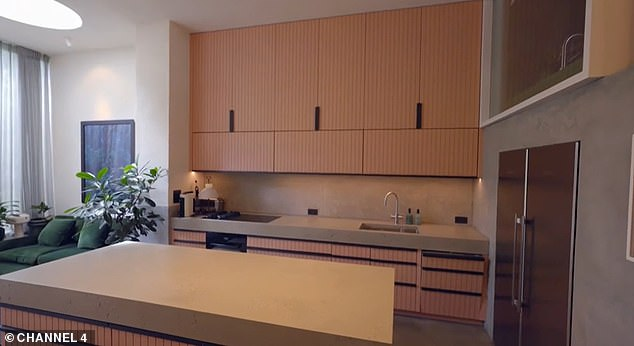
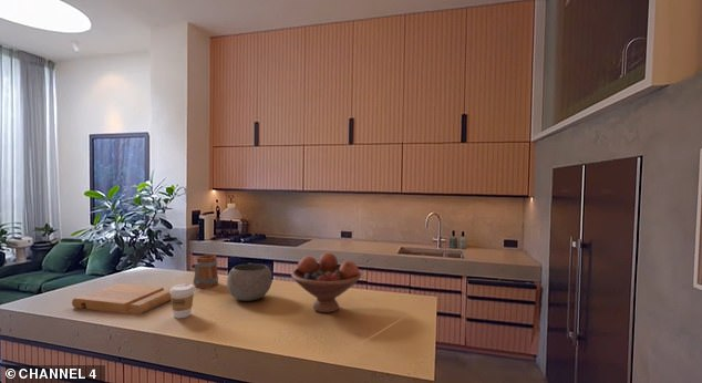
+ cutting board [71,282,172,315]
+ coffee cup [169,282,195,319]
+ mug [193,253,219,289]
+ bowl [226,262,273,302]
+ fruit bowl [290,252,362,314]
